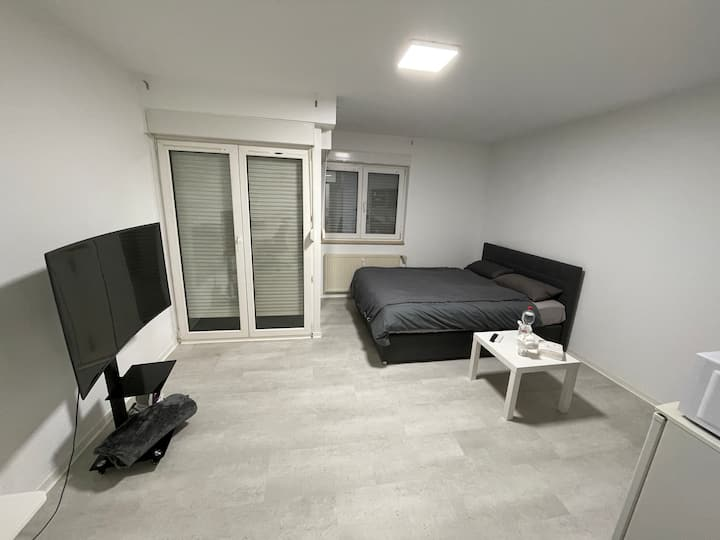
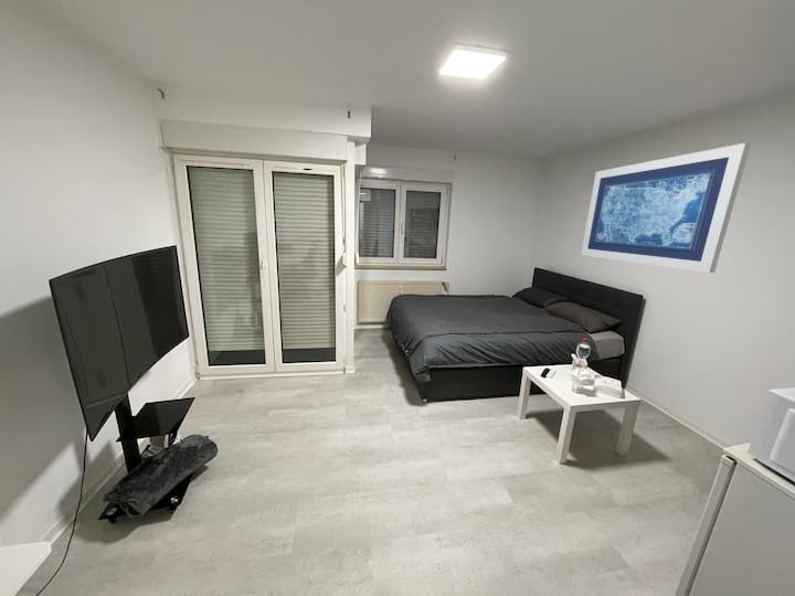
+ wall art [581,142,752,274]
